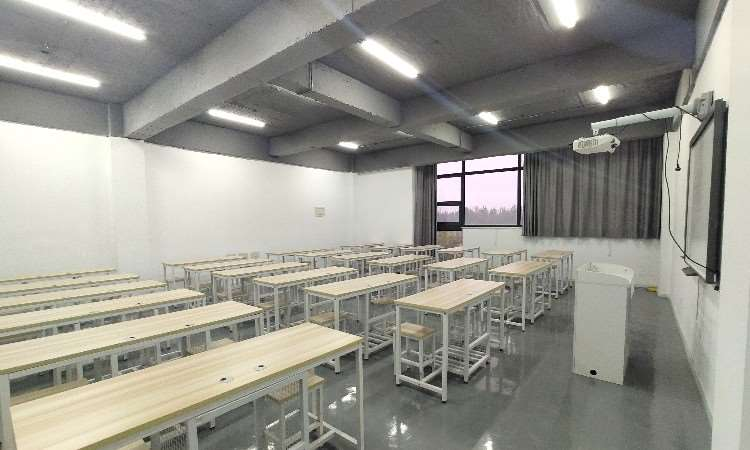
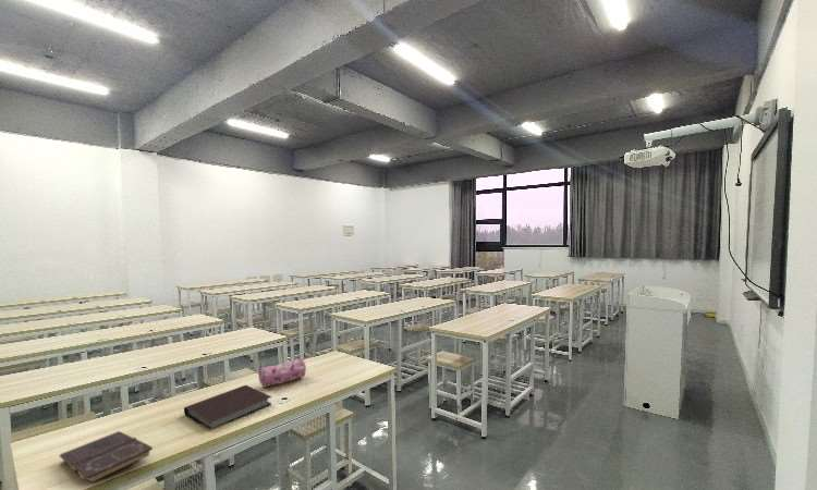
+ book [59,430,154,483]
+ pencil case [256,357,307,389]
+ notebook [183,384,272,430]
